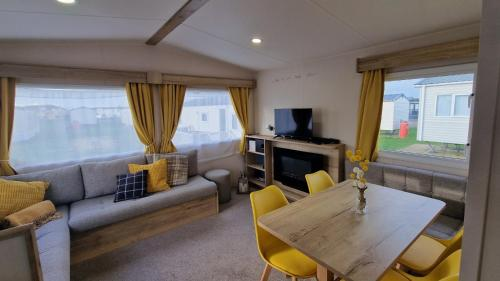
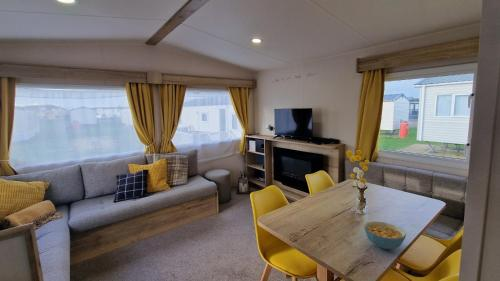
+ cereal bowl [363,220,407,250]
